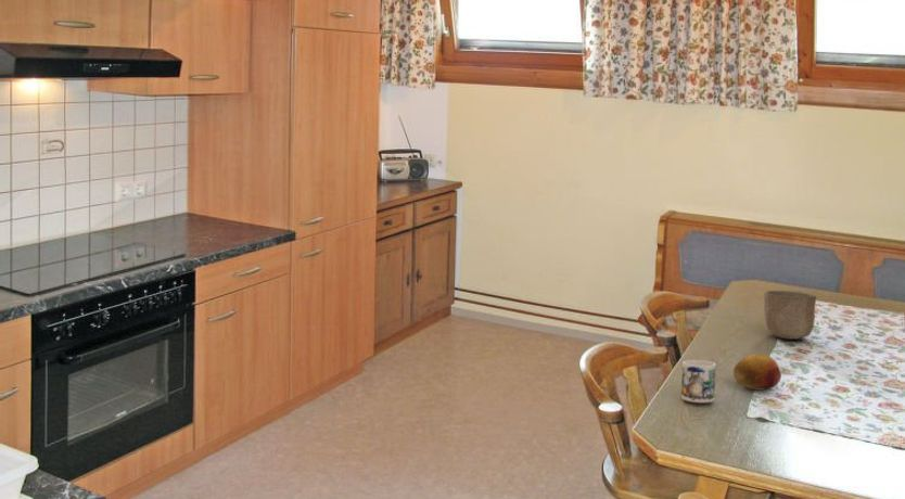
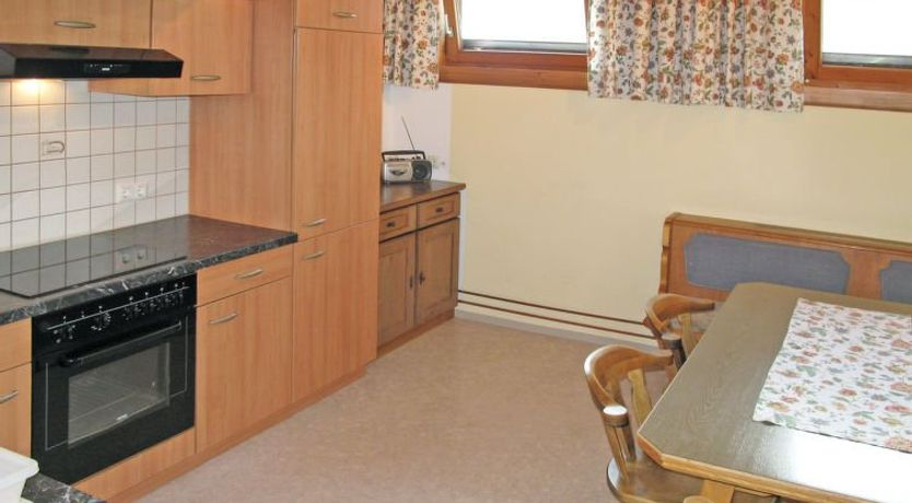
- mug [680,359,717,404]
- fruit [732,353,782,391]
- bowl [763,290,817,341]
